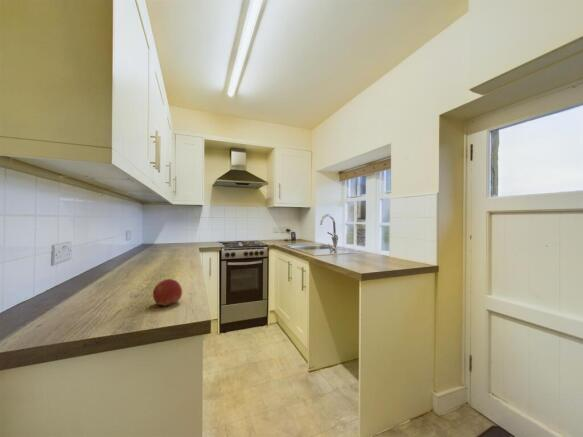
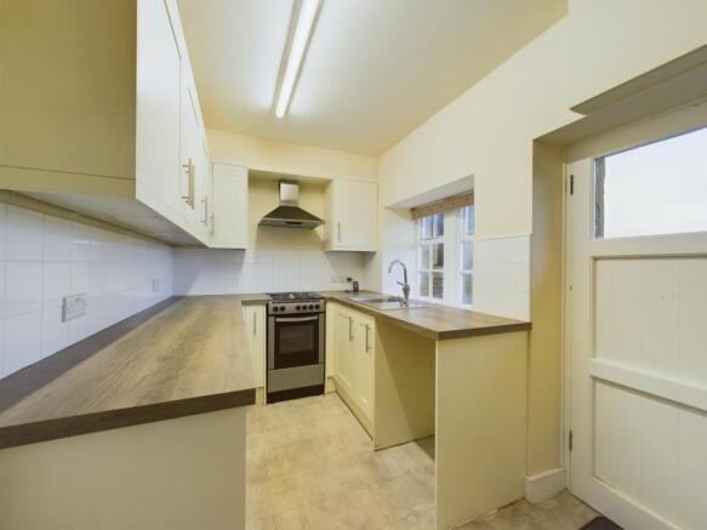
- fruit [152,278,183,308]
